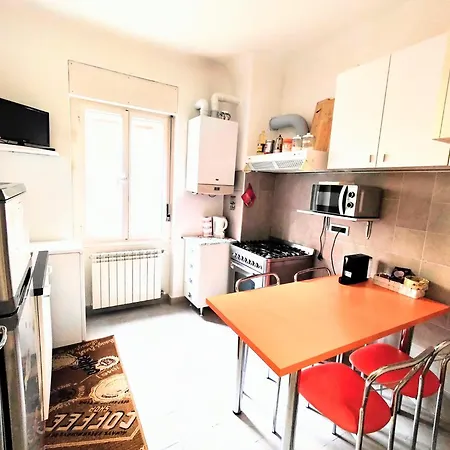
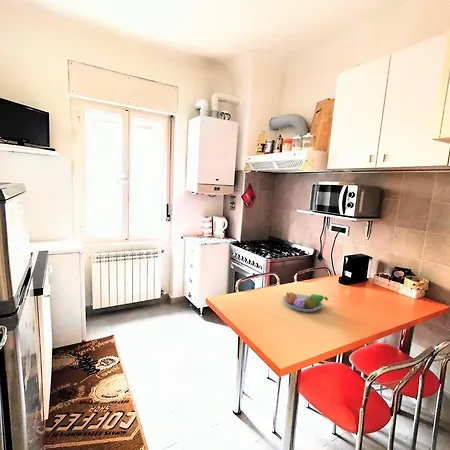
+ fruit bowl [282,291,329,313]
